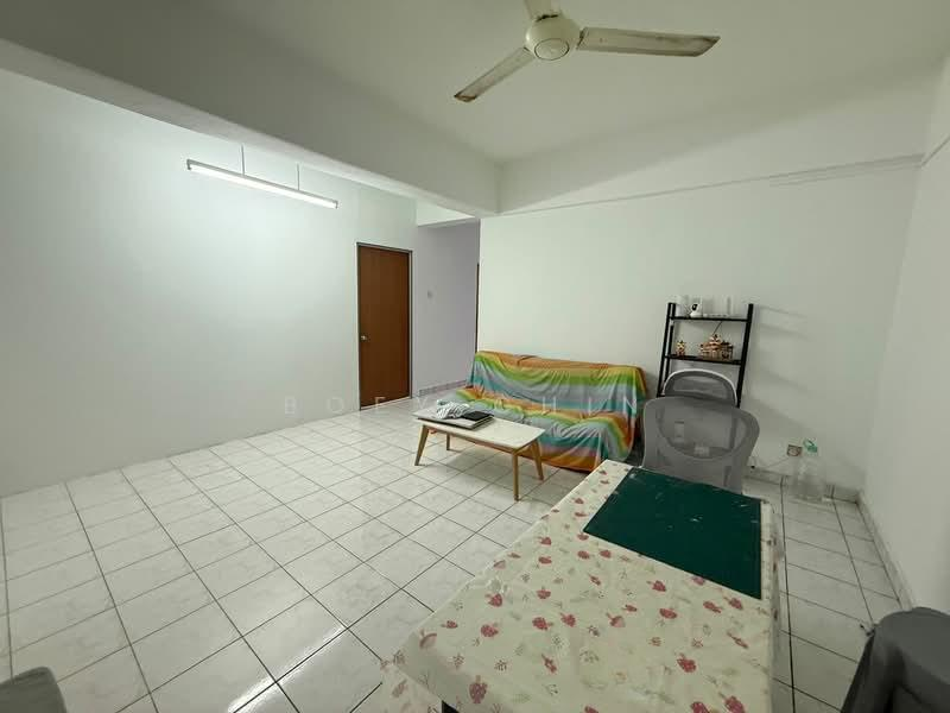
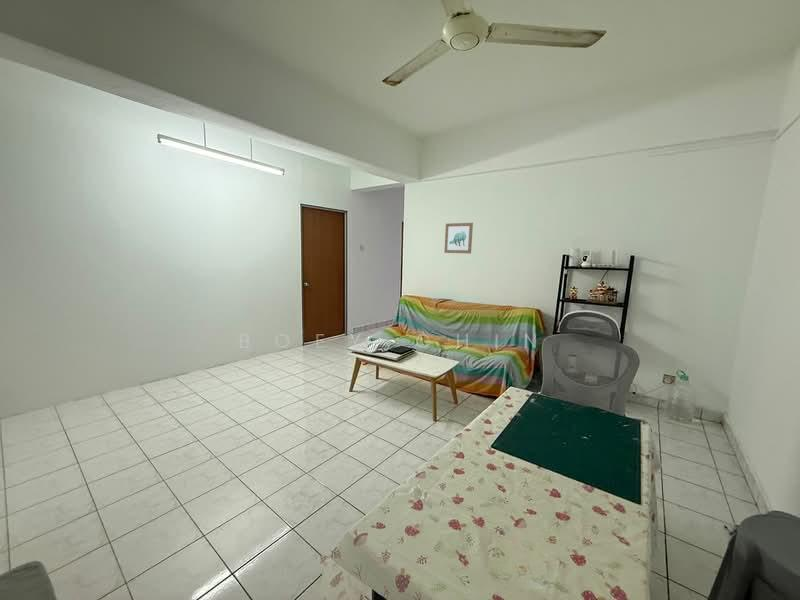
+ wall art [444,222,474,255]
